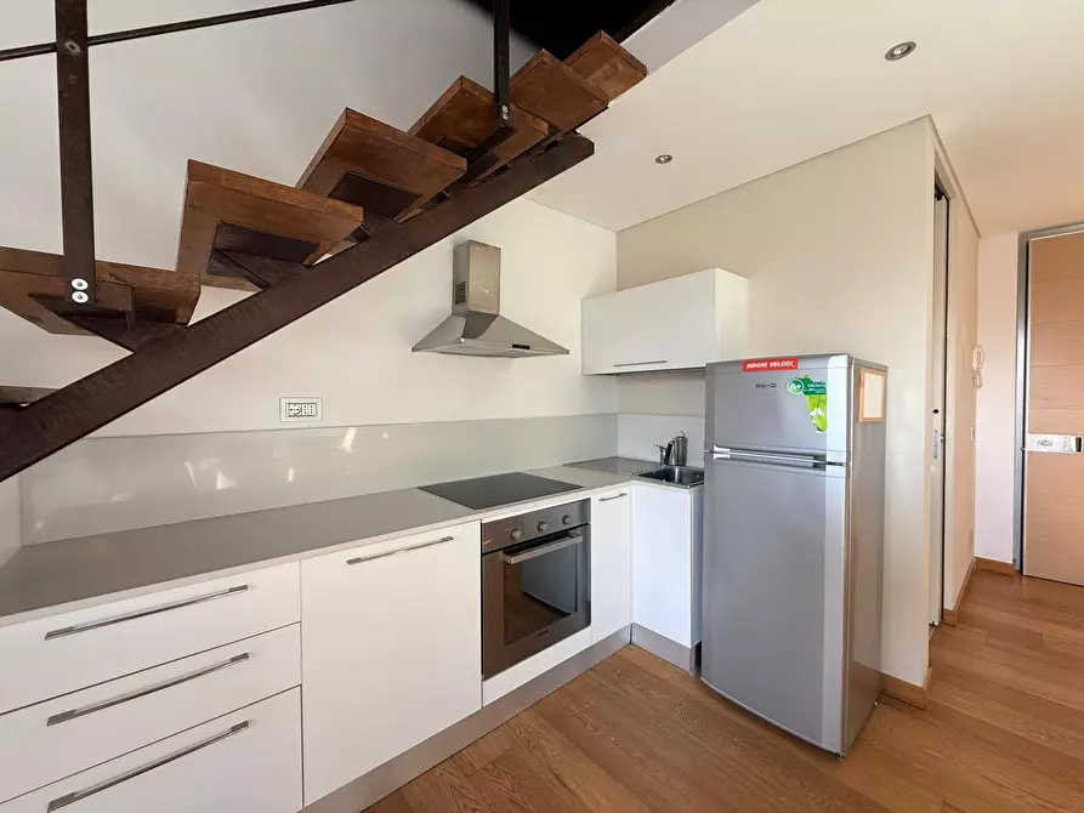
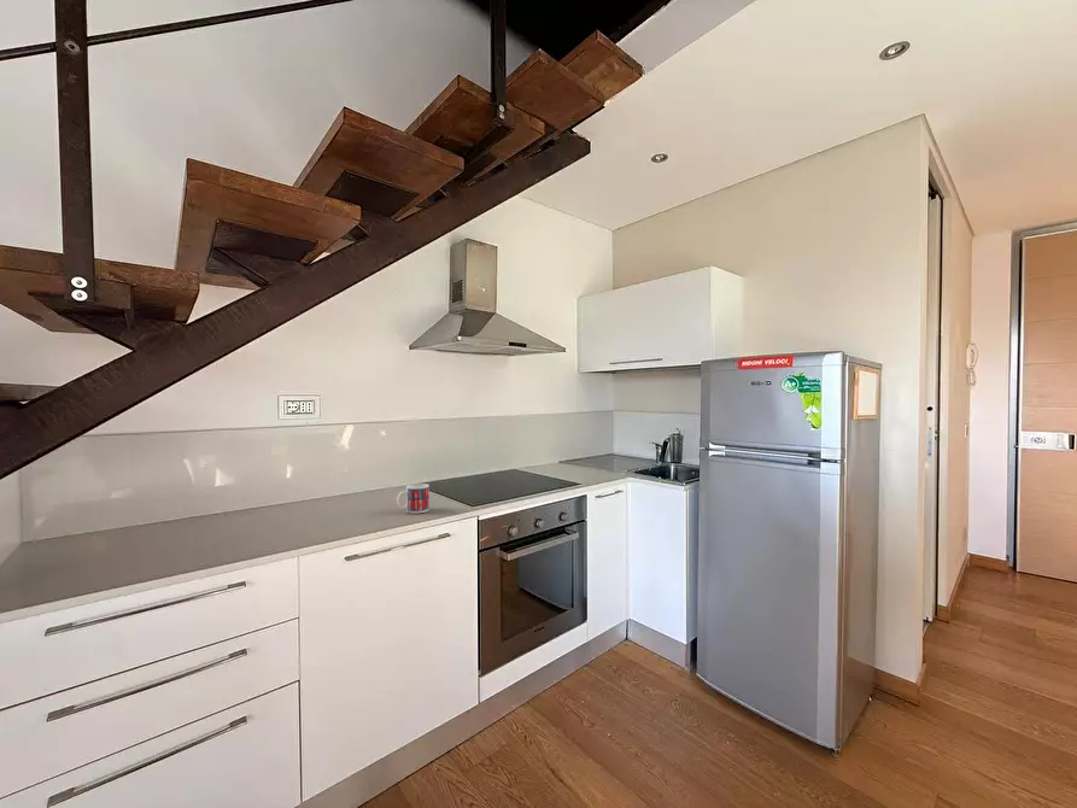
+ mug [396,482,431,515]
